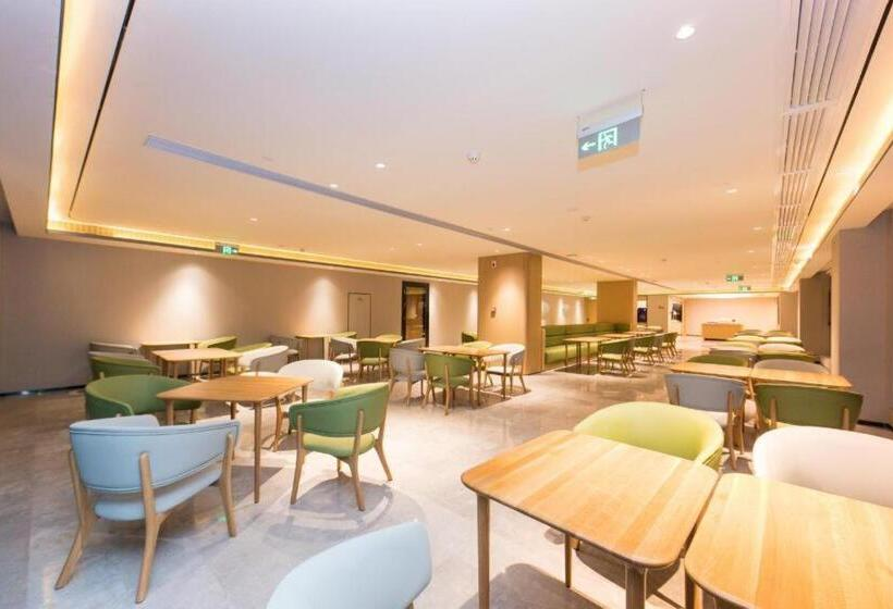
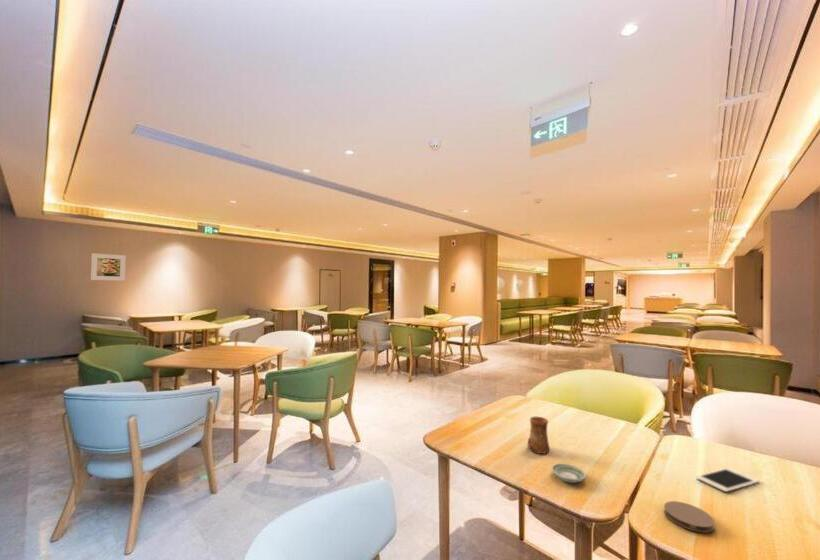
+ cup [527,416,551,455]
+ cell phone [695,467,760,493]
+ coaster [663,500,715,534]
+ saucer [551,463,587,484]
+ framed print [90,252,127,282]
